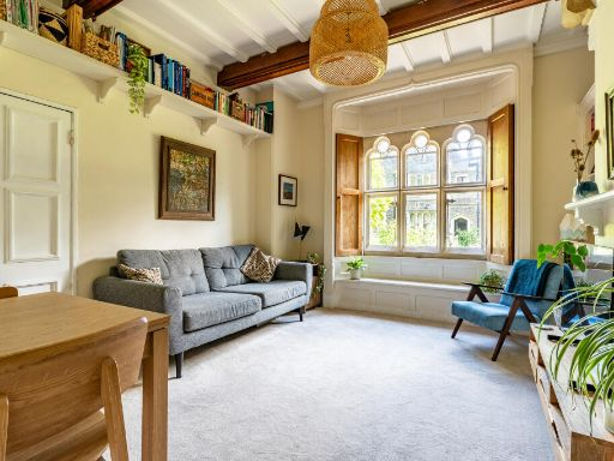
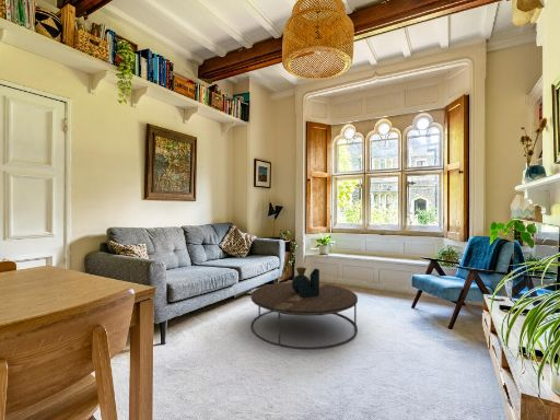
+ coffee table [249,266,359,350]
